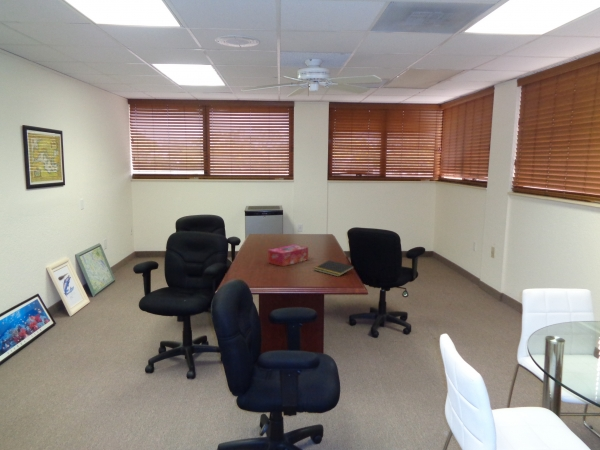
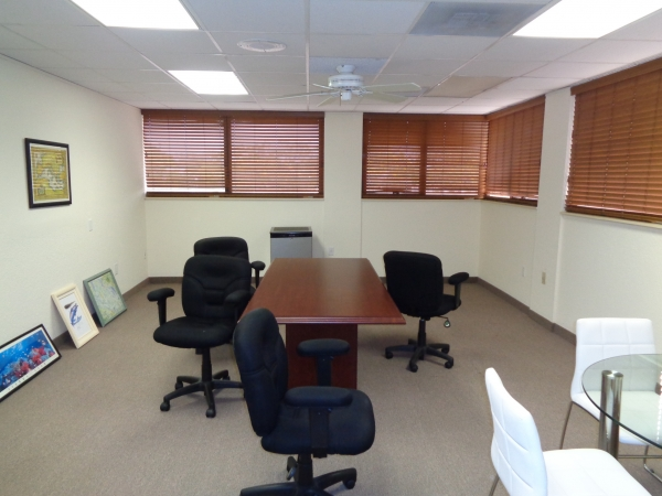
- notepad [313,259,355,277]
- tissue box [267,244,309,267]
